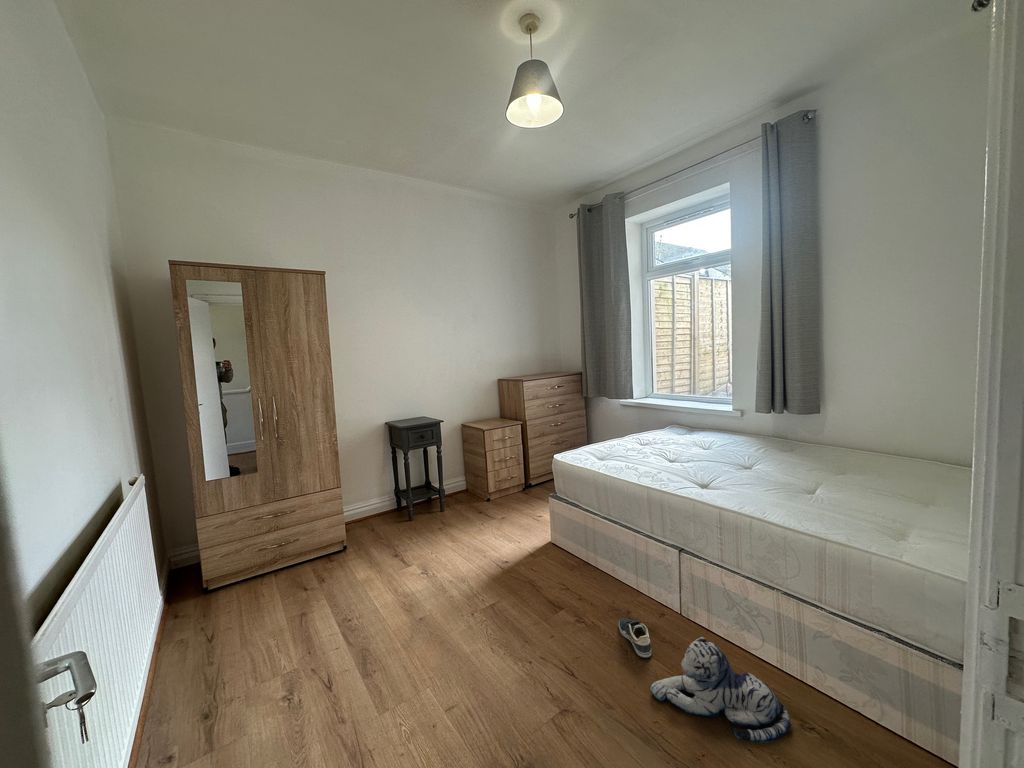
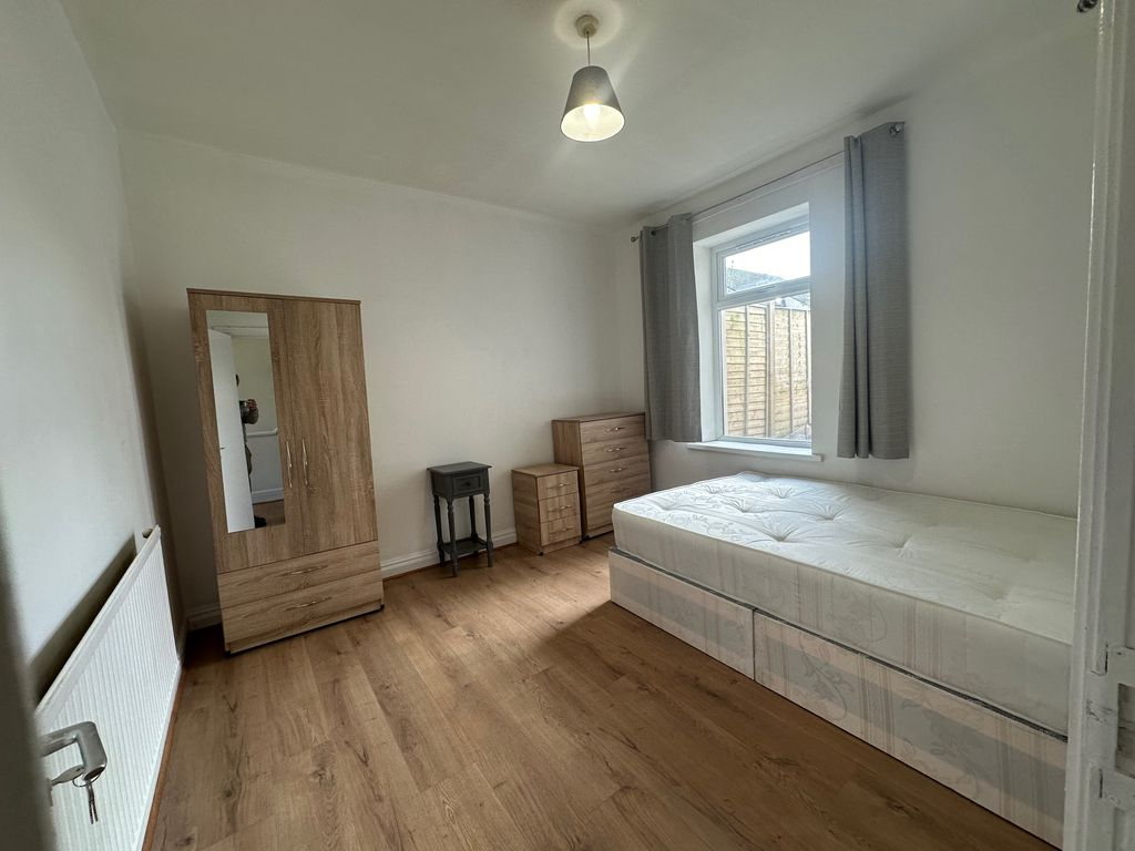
- plush toy [649,636,792,744]
- sneaker [618,617,652,658]
